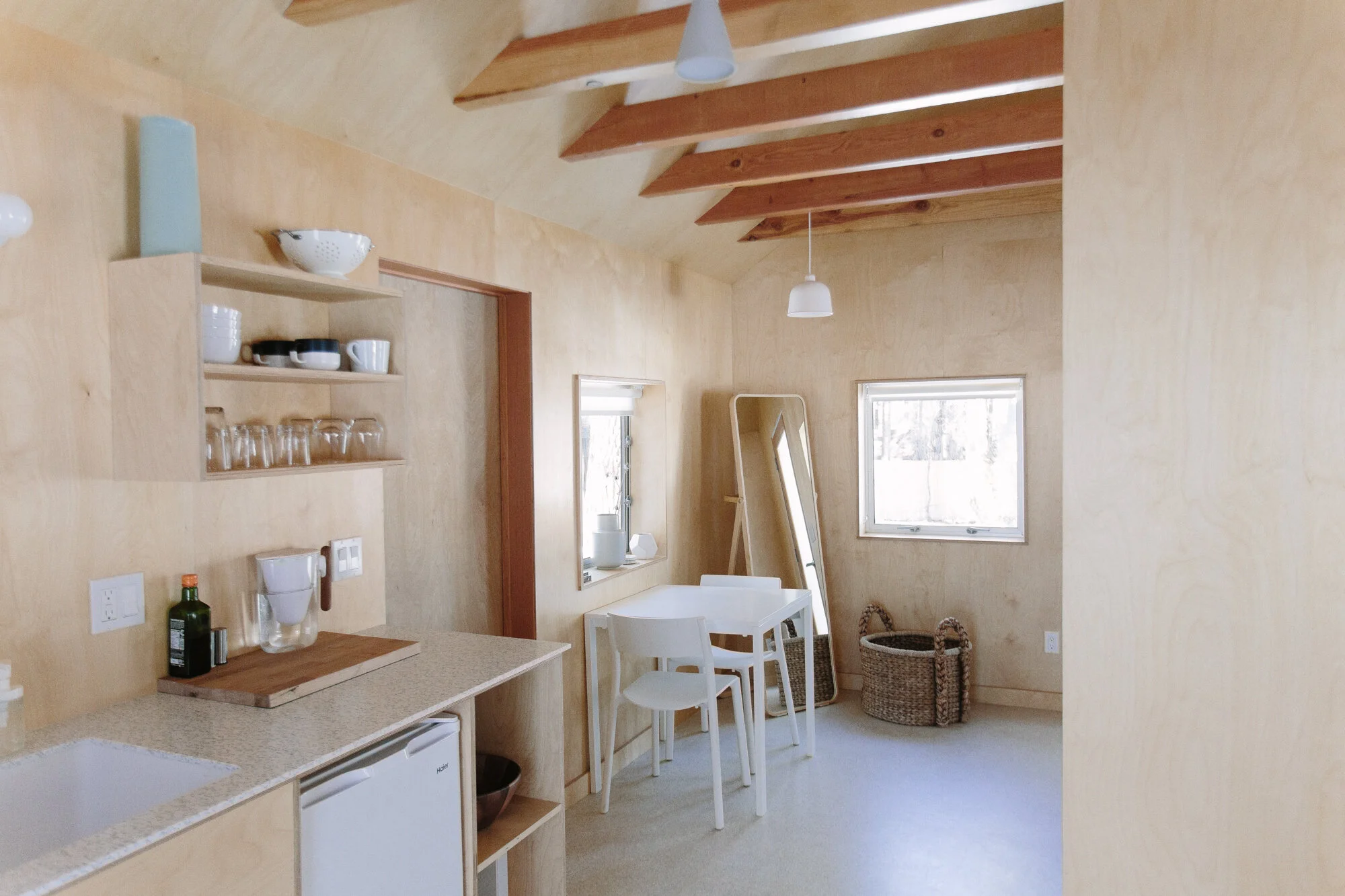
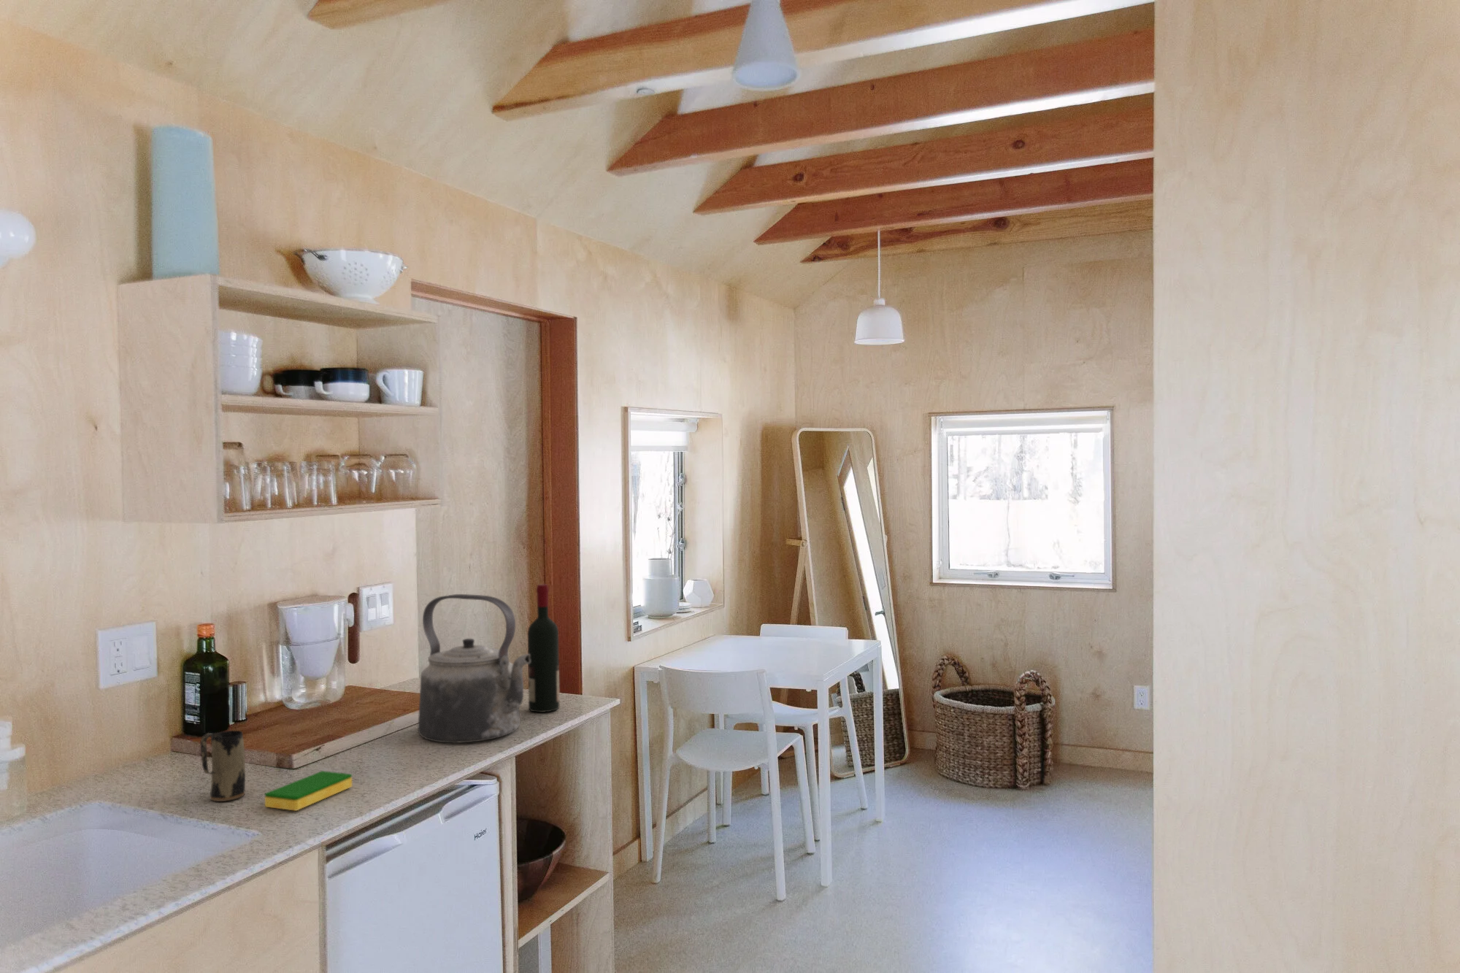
+ mug [200,730,246,803]
+ alcohol [528,583,560,713]
+ kettle [417,593,531,744]
+ dish sponge [264,770,353,811]
